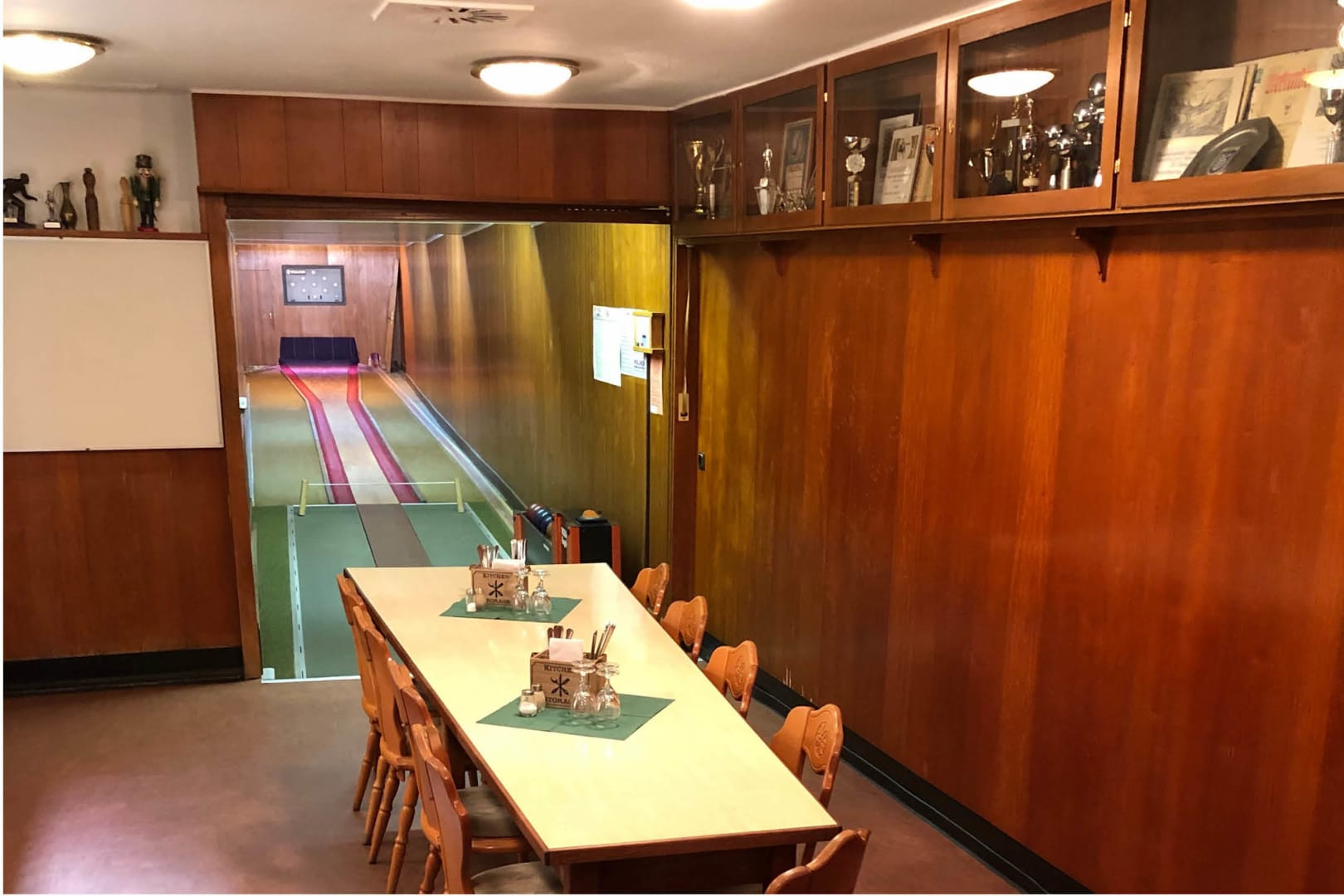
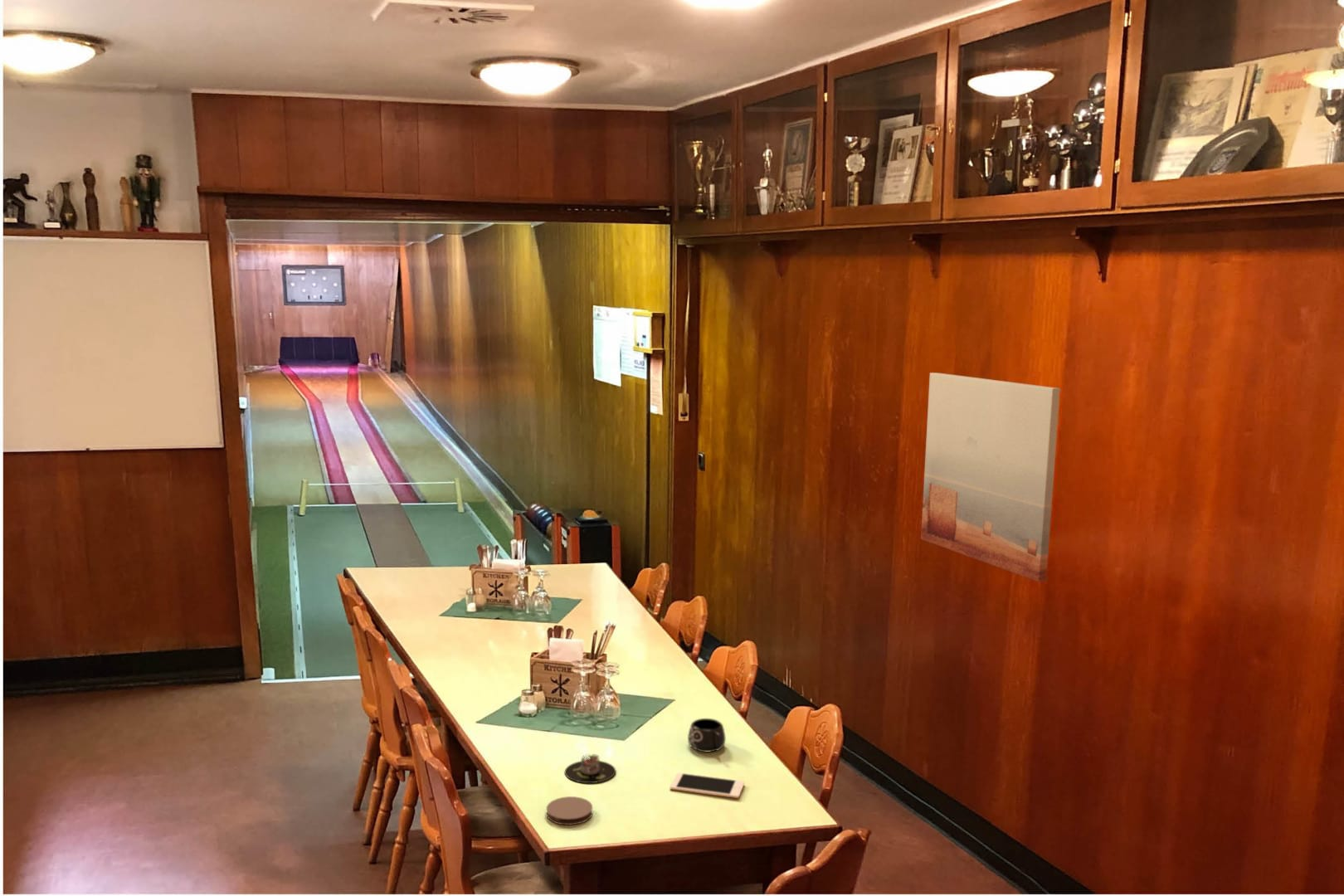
+ wall art [920,372,1061,583]
+ cell phone [670,772,745,799]
+ coaster [546,796,593,825]
+ candle [564,753,616,784]
+ mug [687,718,727,752]
